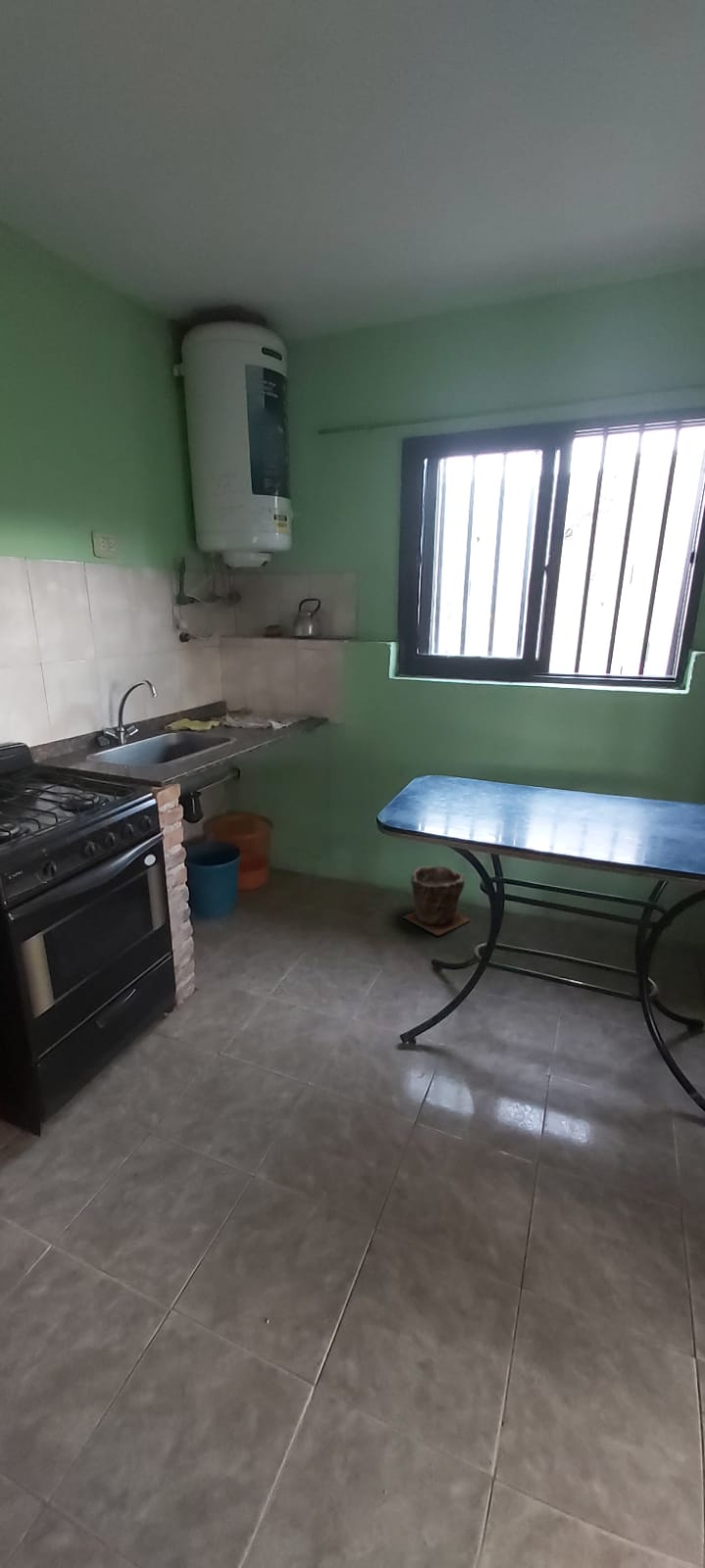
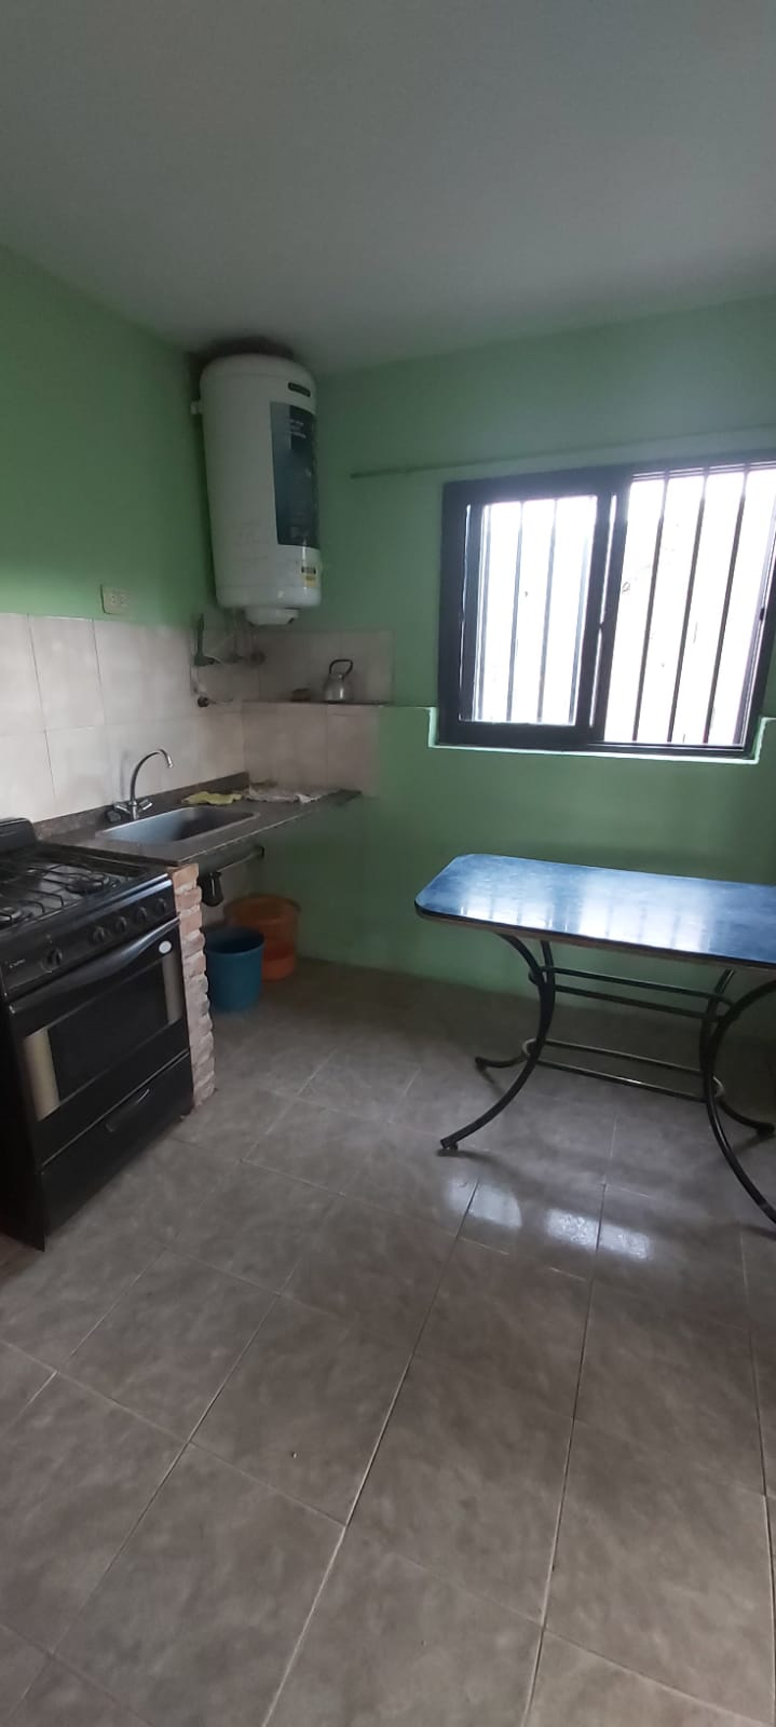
- plant pot [402,864,471,937]
